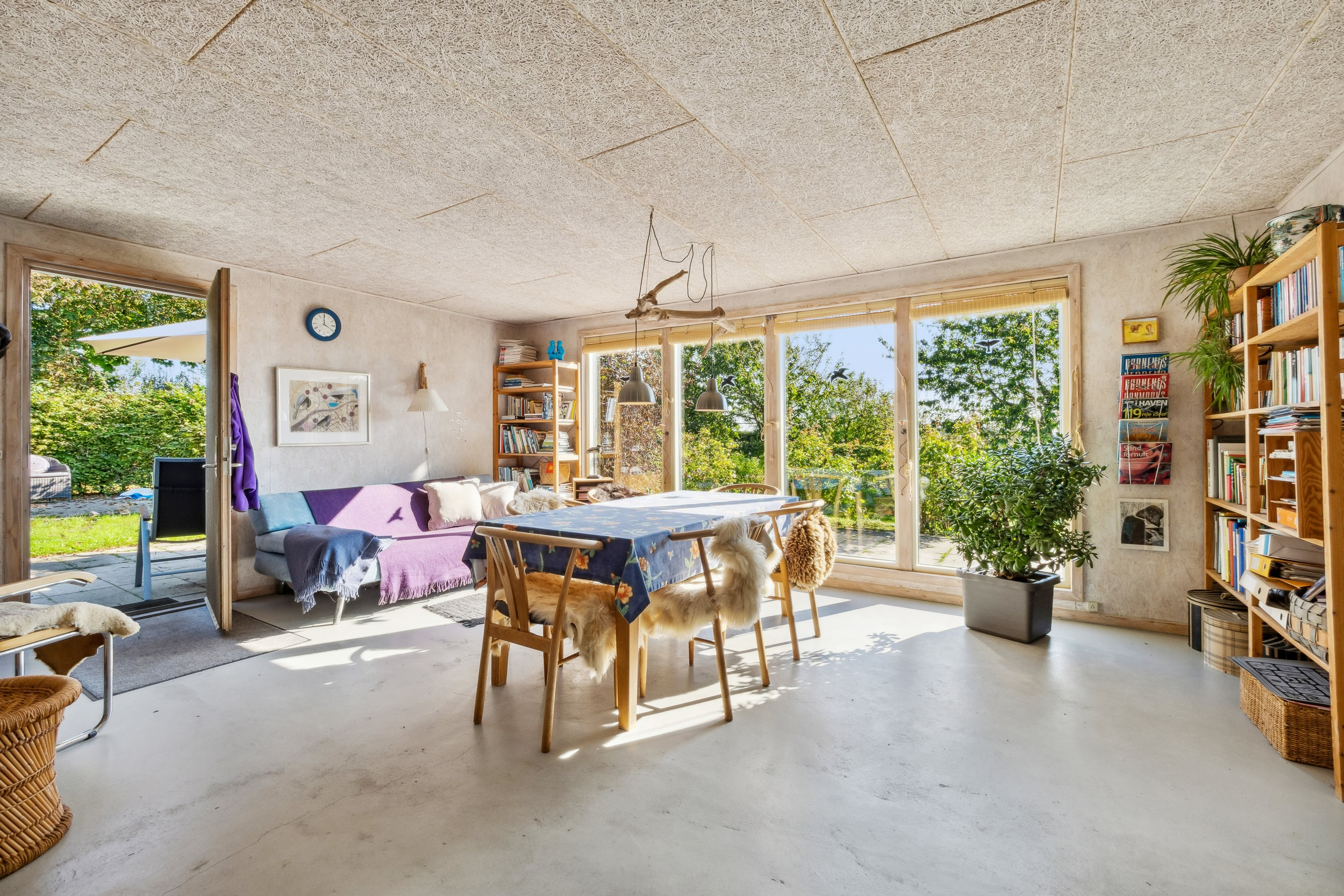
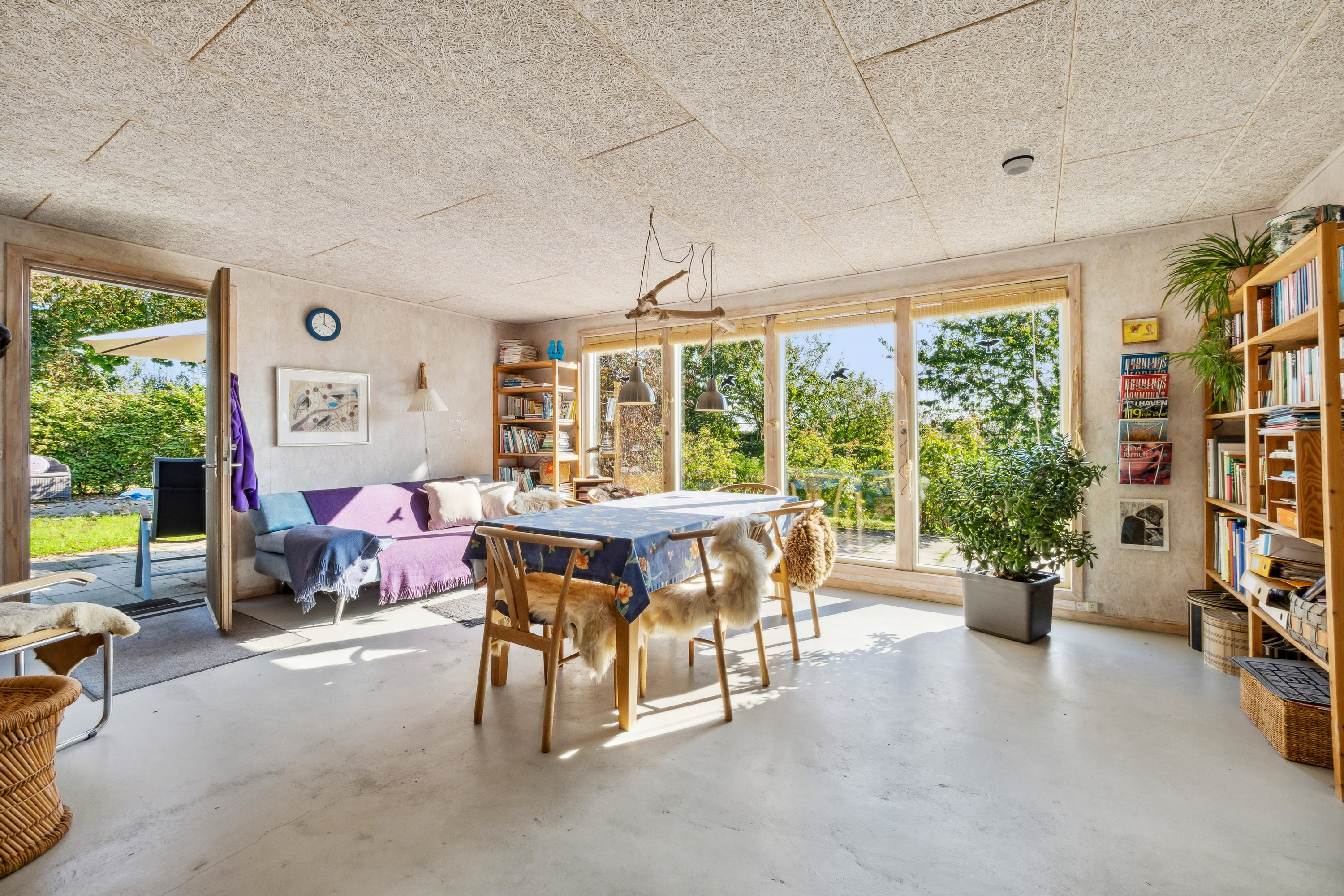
+ smoke detector [1001,147,1035,176]
